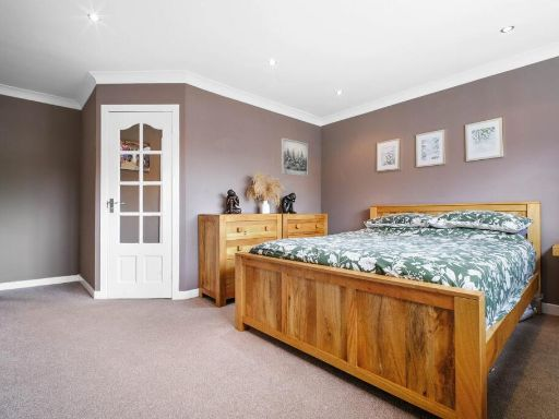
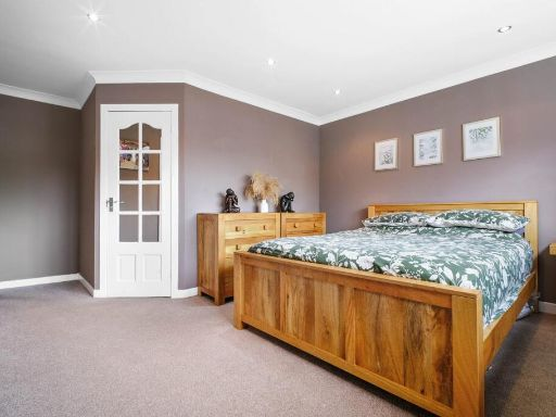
- wall art [281,137,309,178]
